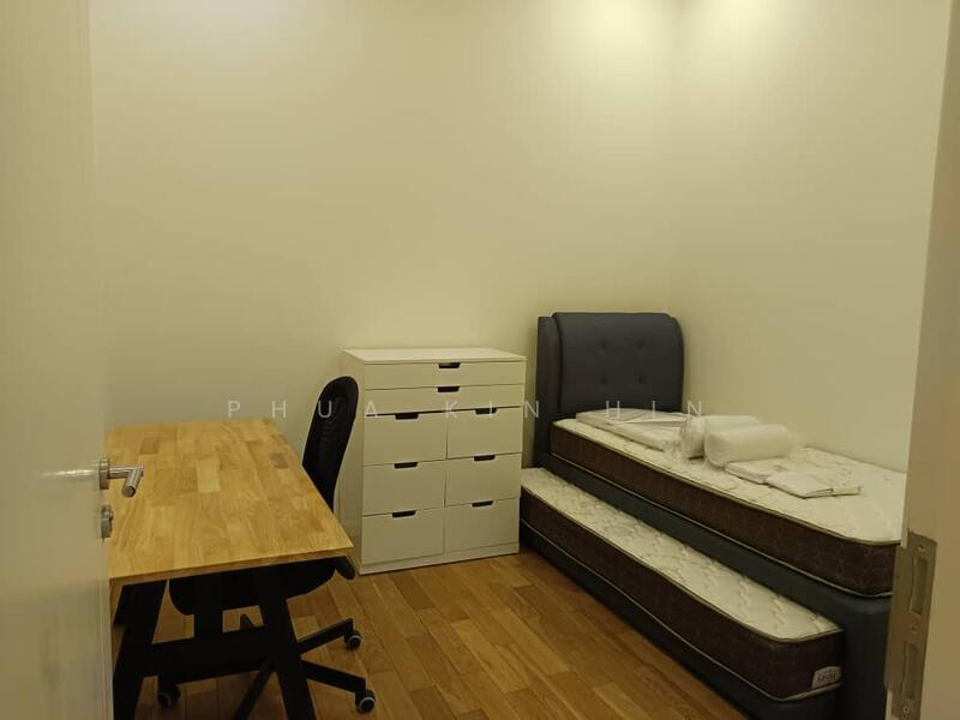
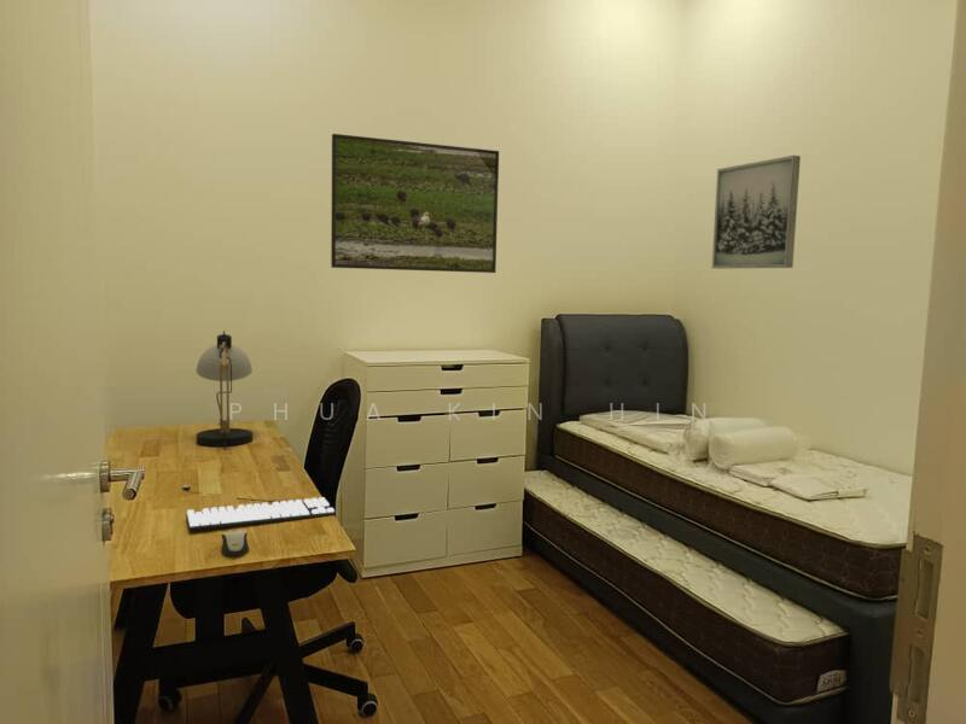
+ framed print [330,133,500,274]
+ keyboard [181,484,337,532]
+ computer mouse [220,530,250,557]
+ wall art [711,154,802,269]
+ desk lamp [196,329,254,450]
